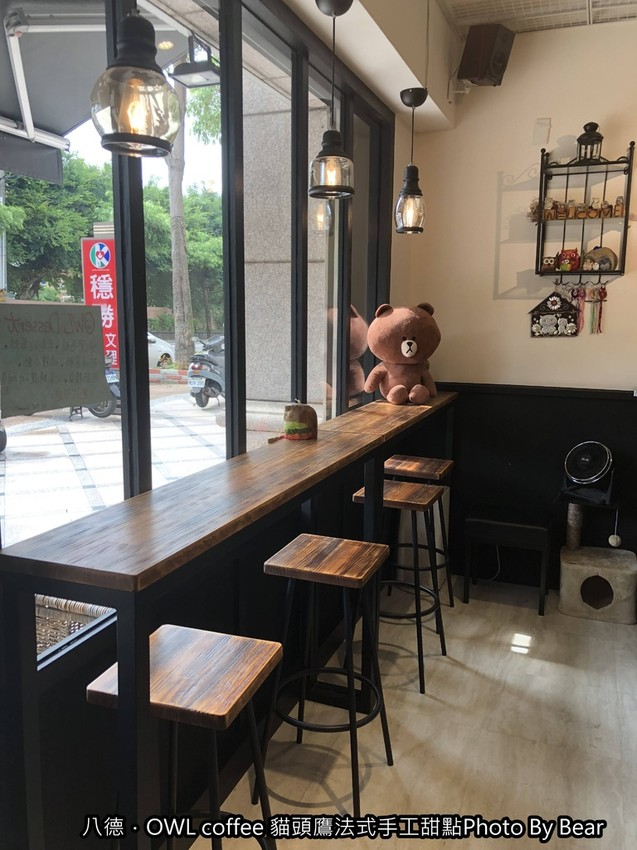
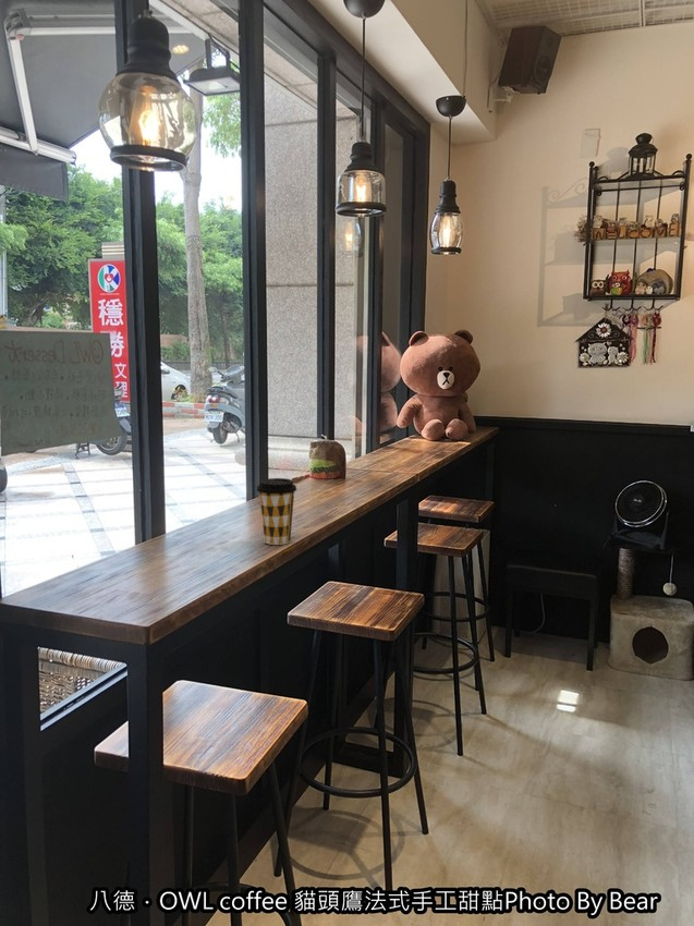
+ coffee cup [256,477,297,546]
